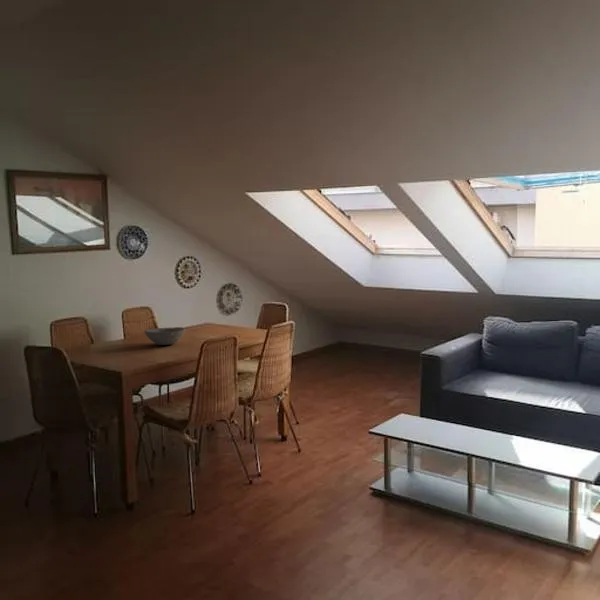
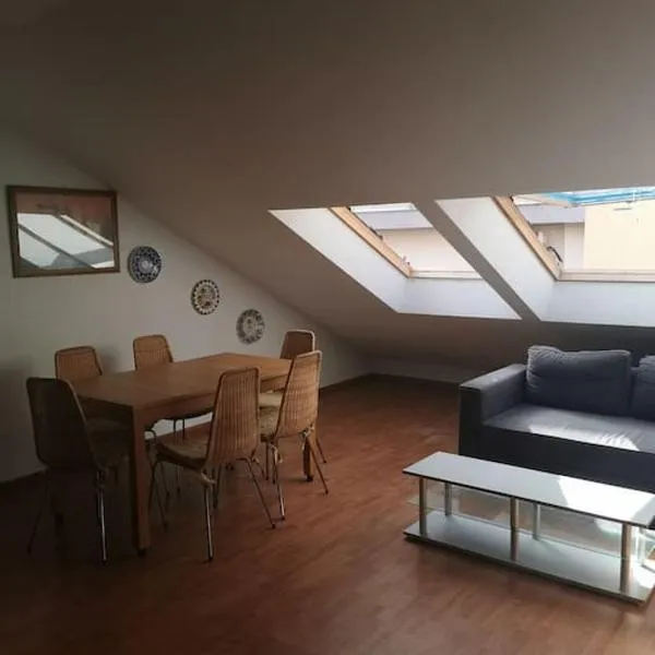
- bowl [144,326,186,346]
